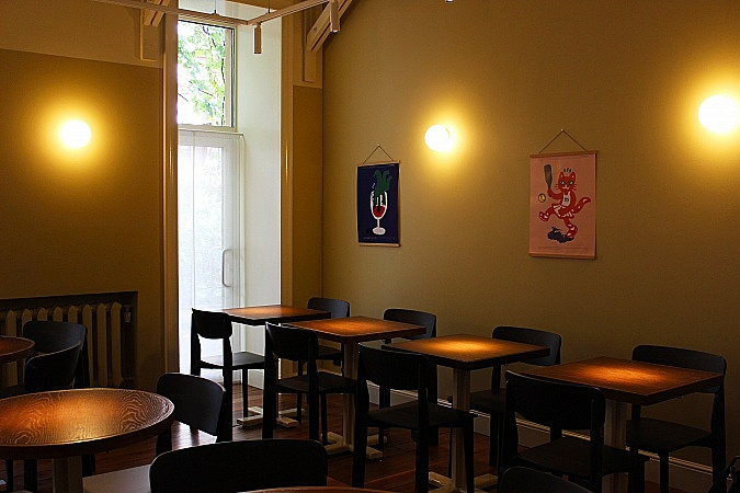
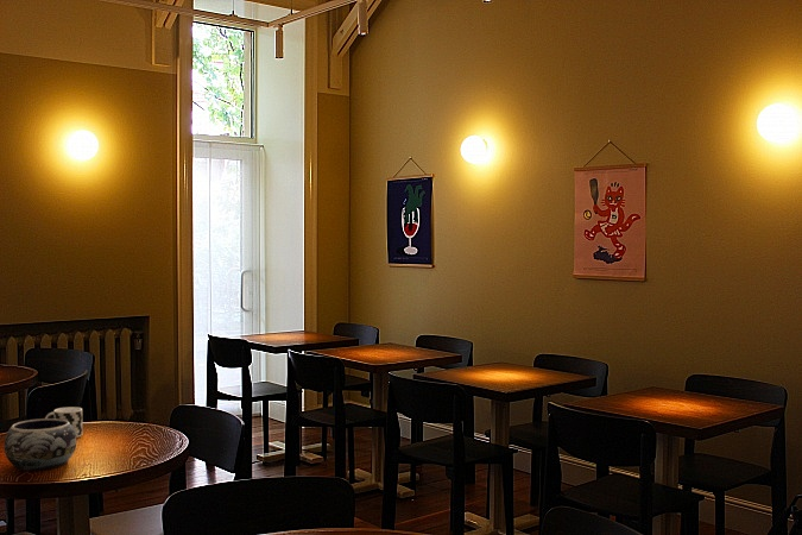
+ decorative bowl [2,417,77,471]
+ cup [44,405,83,439]
